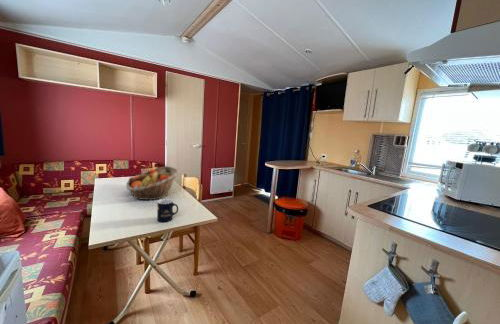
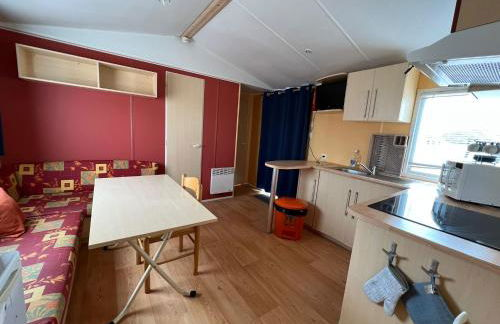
- fruit basket [125,165,180,201]
- mug [156,198,179,223]
